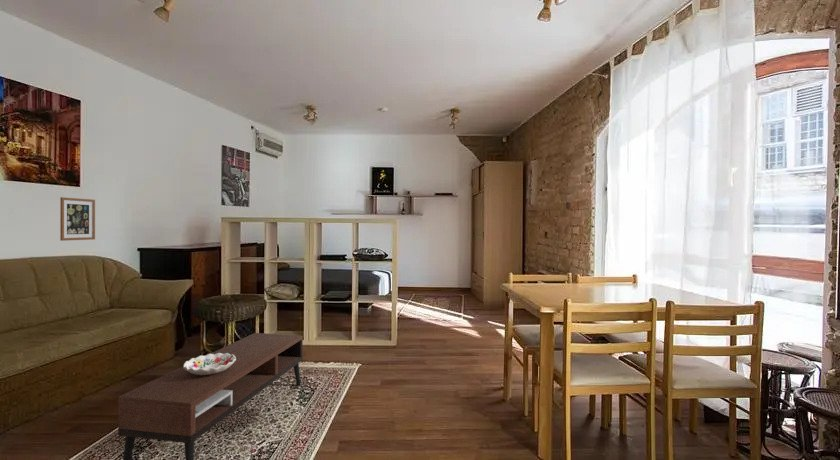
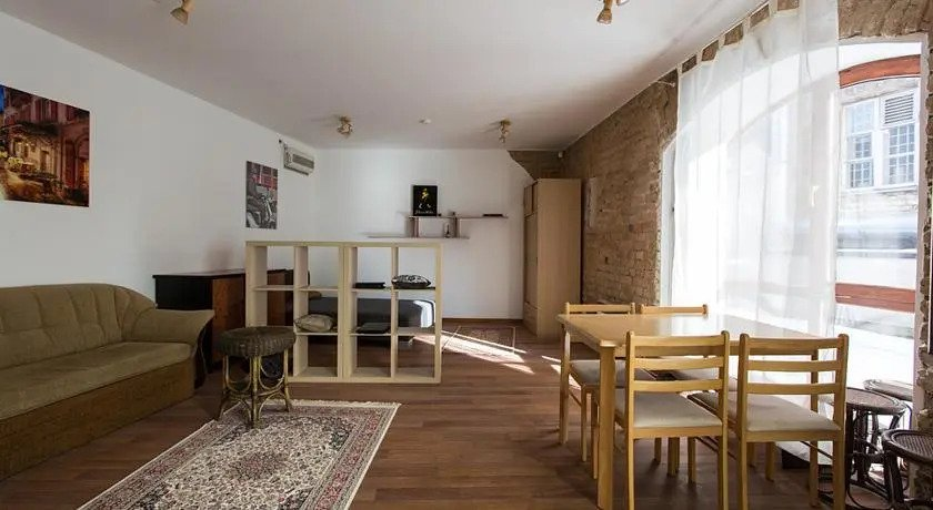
- decorative bowl [183,353,236,375]
- coffee table [117,332,304,460]
- wall art [59,196,96,242]
